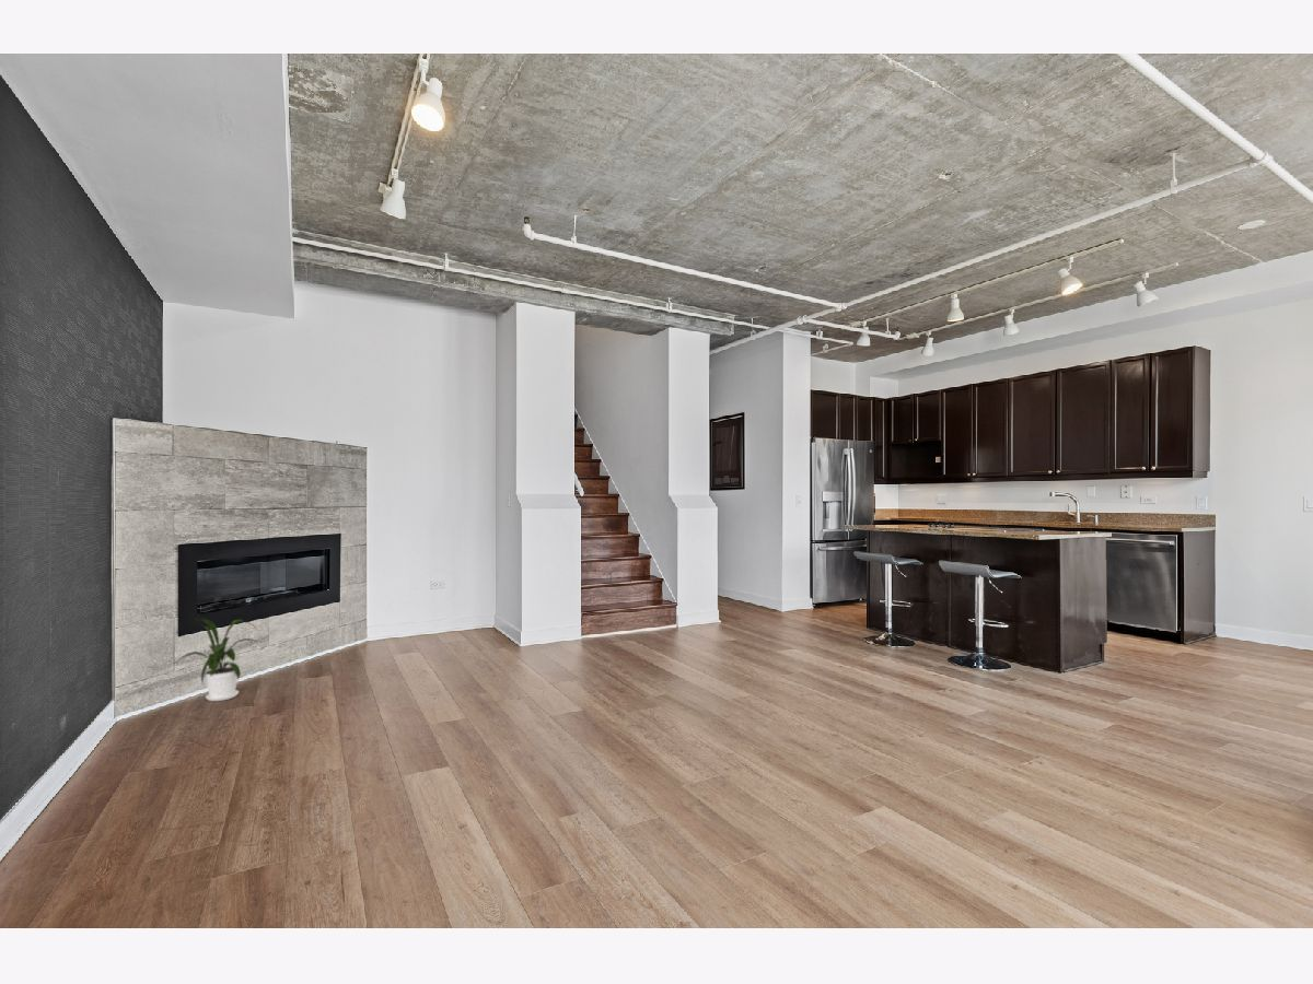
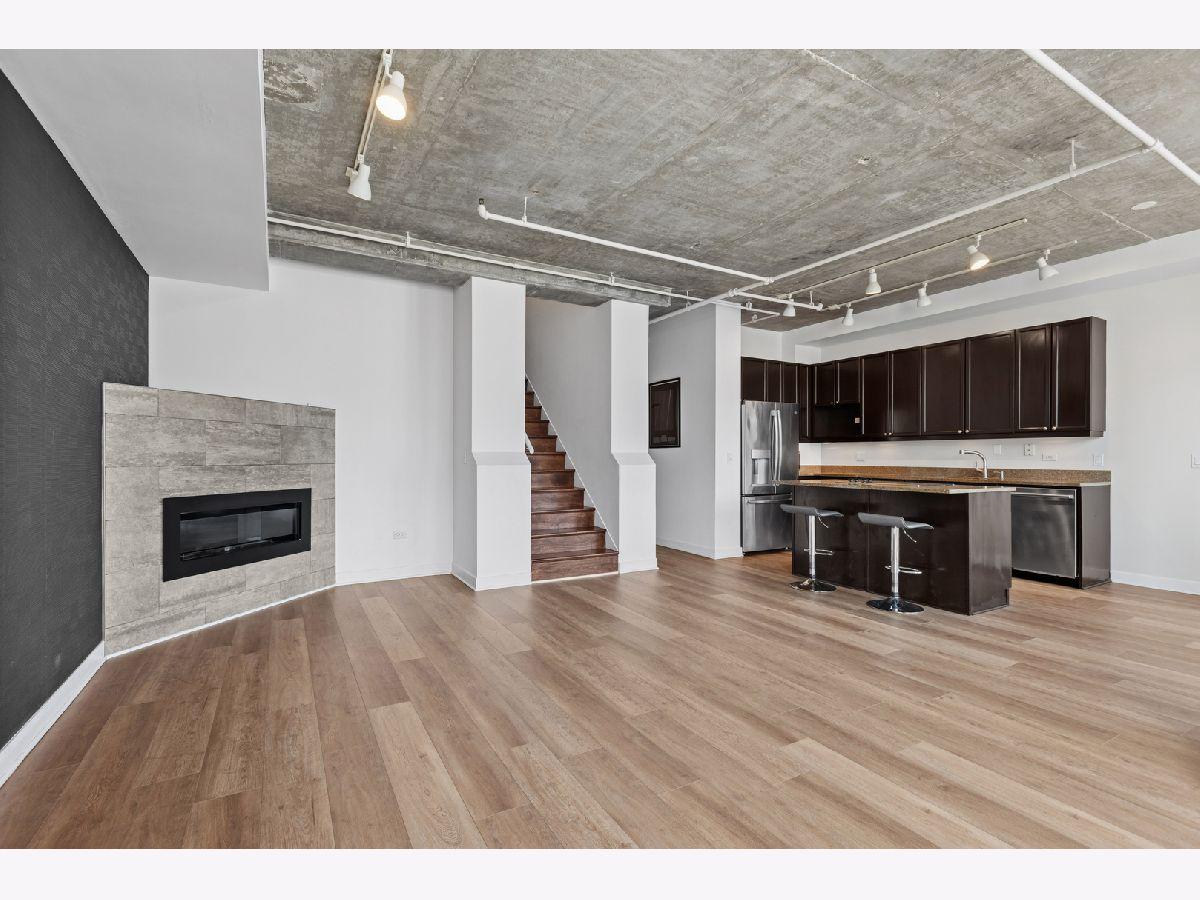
- house plant [167,618,259,702]
